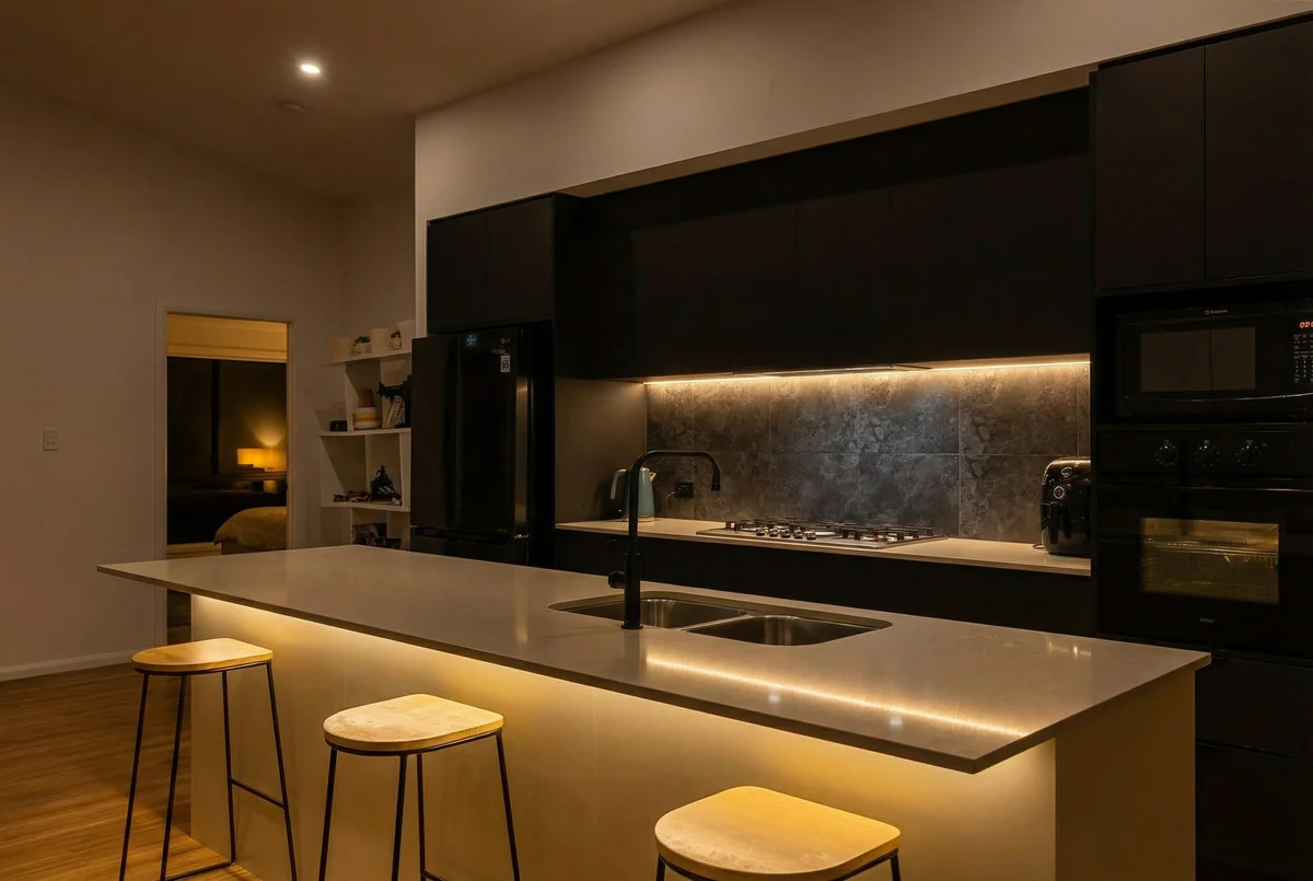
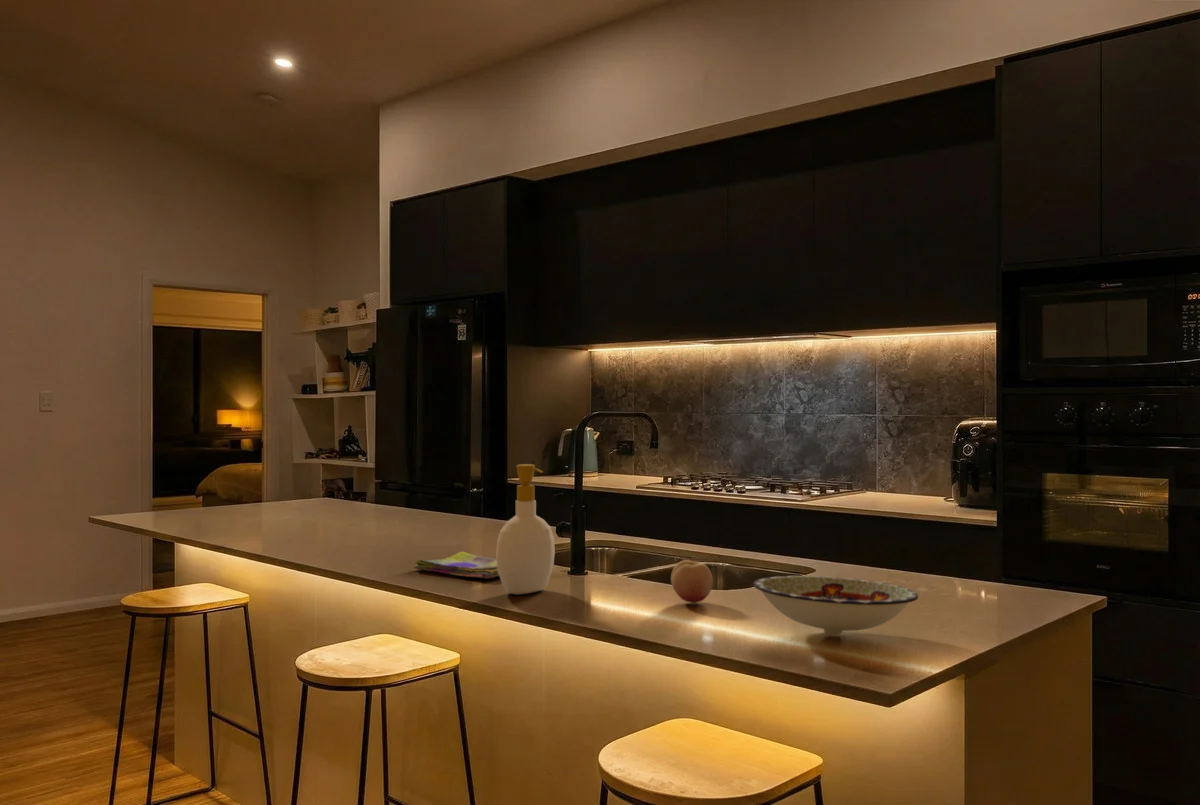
+ soap bottle [495,463,556,596]
+ bowl [752,575,919,637]
+ dish towel [413,551,500,580]
+ fruit [670,559,714,604]
